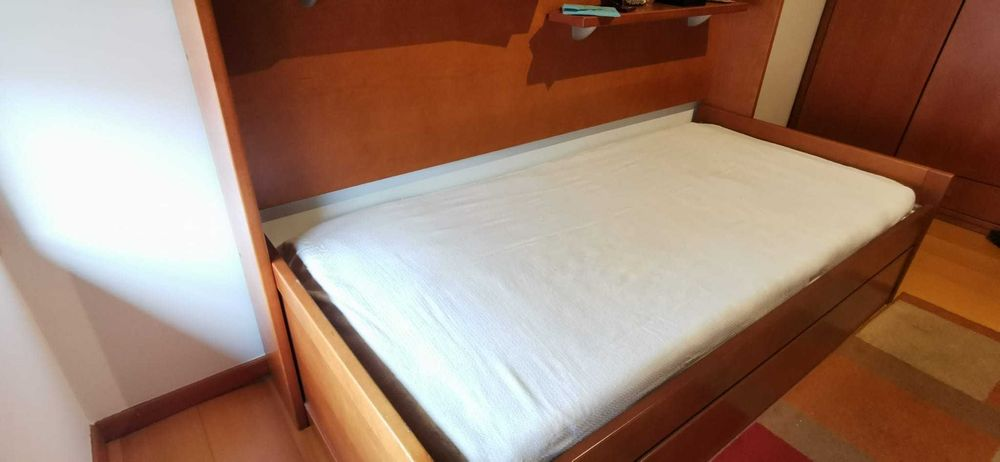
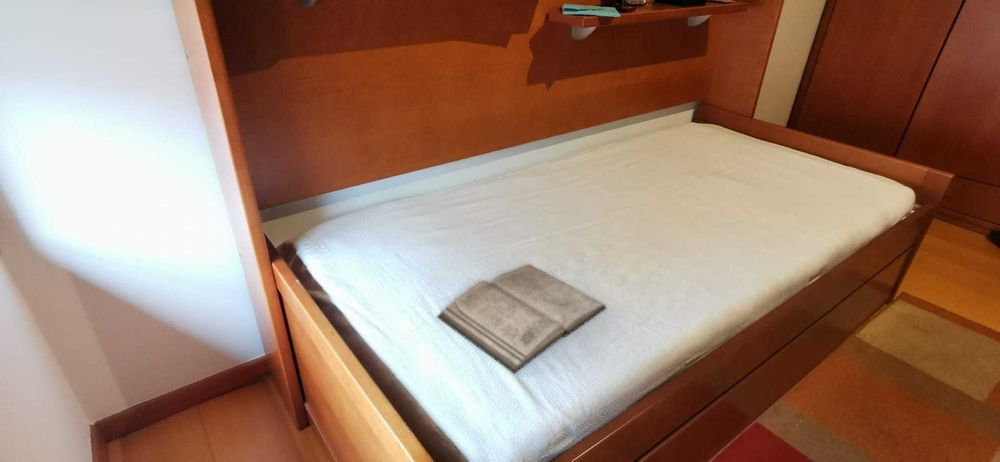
+ diary [436,263,608,375]
